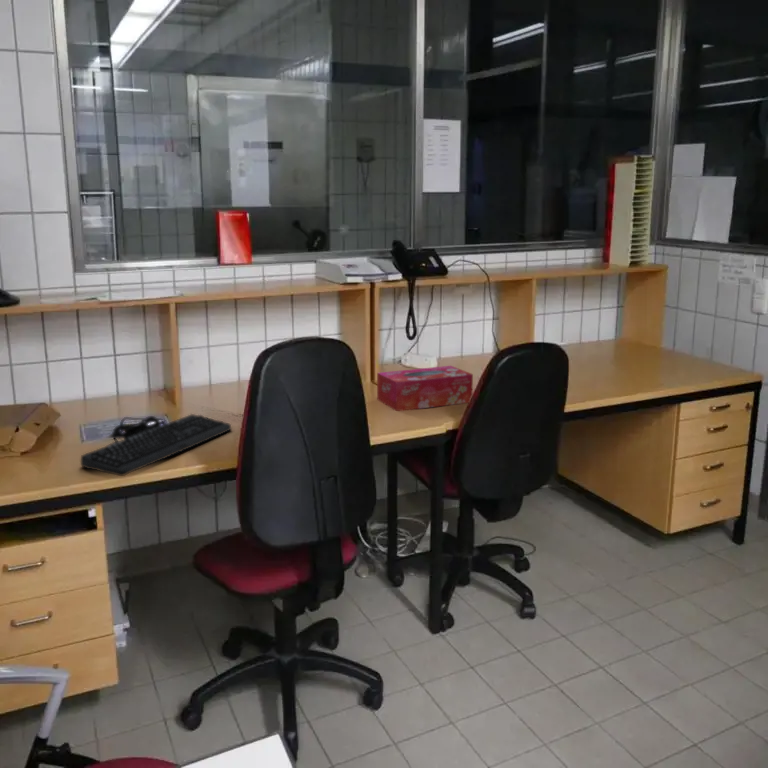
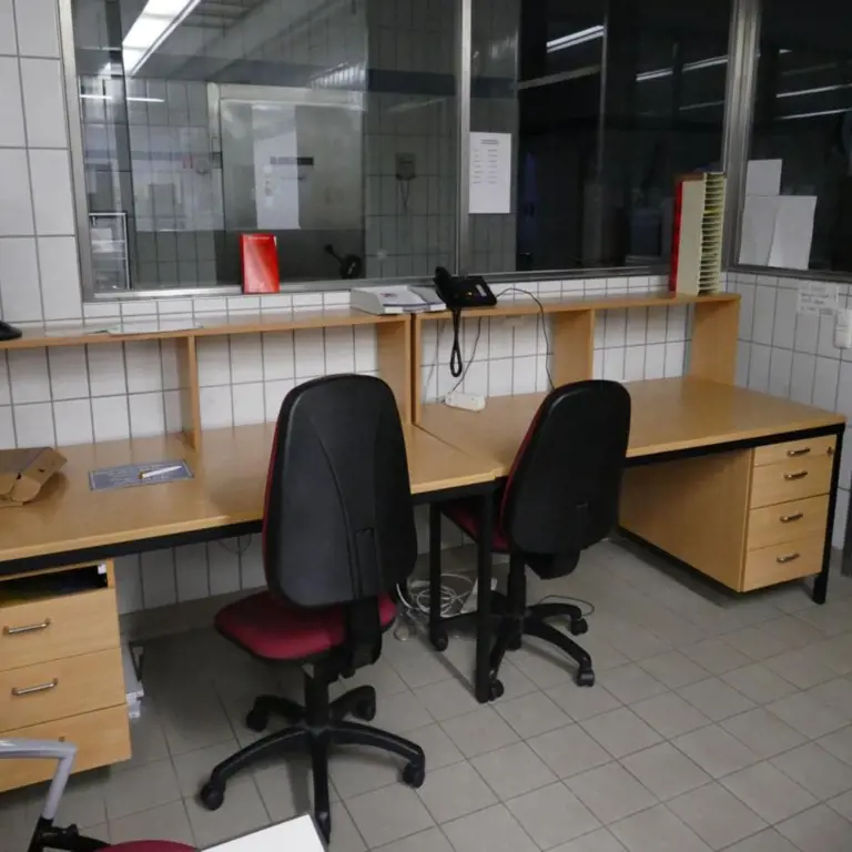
- tissue box [376,365,474,412]
- keyboard [80,413,232,477]
